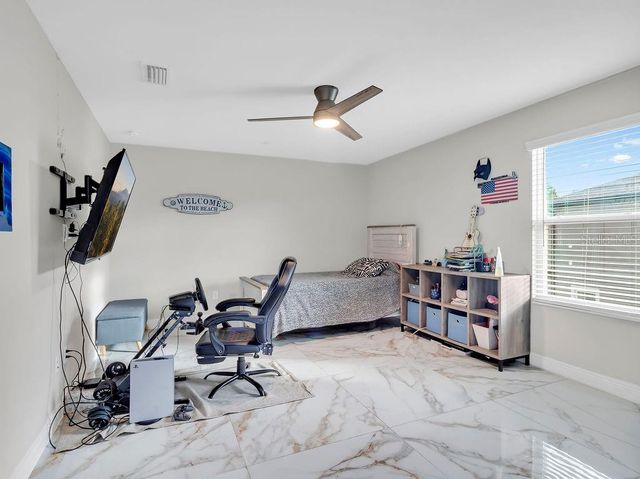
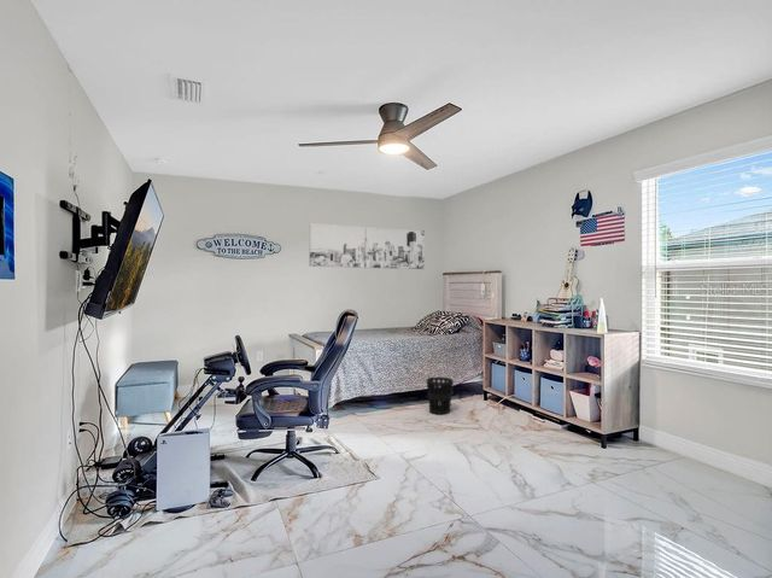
+ wall art [309,222,426,270]
+ wastebasket [426,376,455,415]
